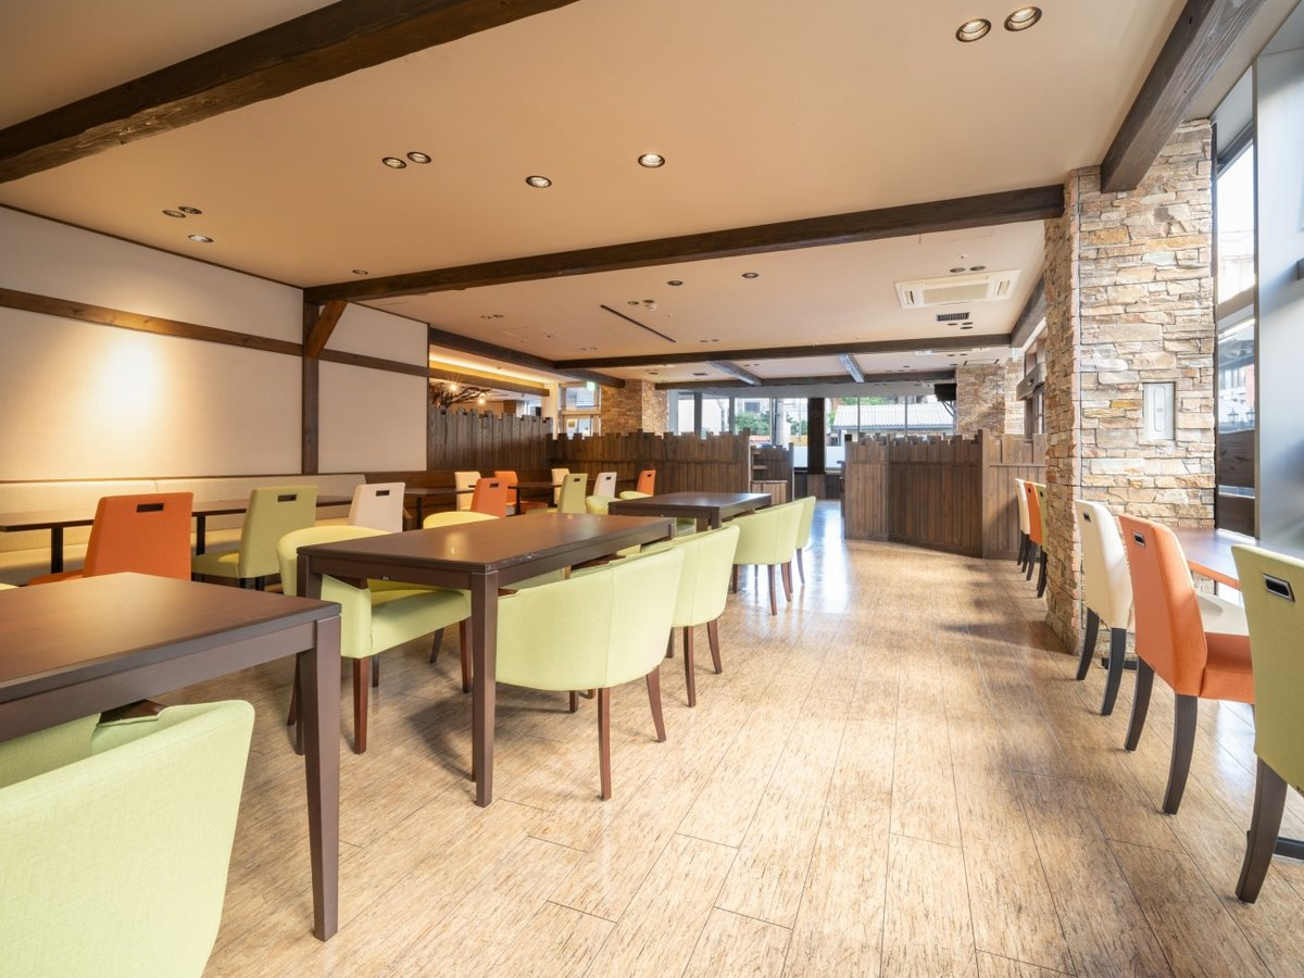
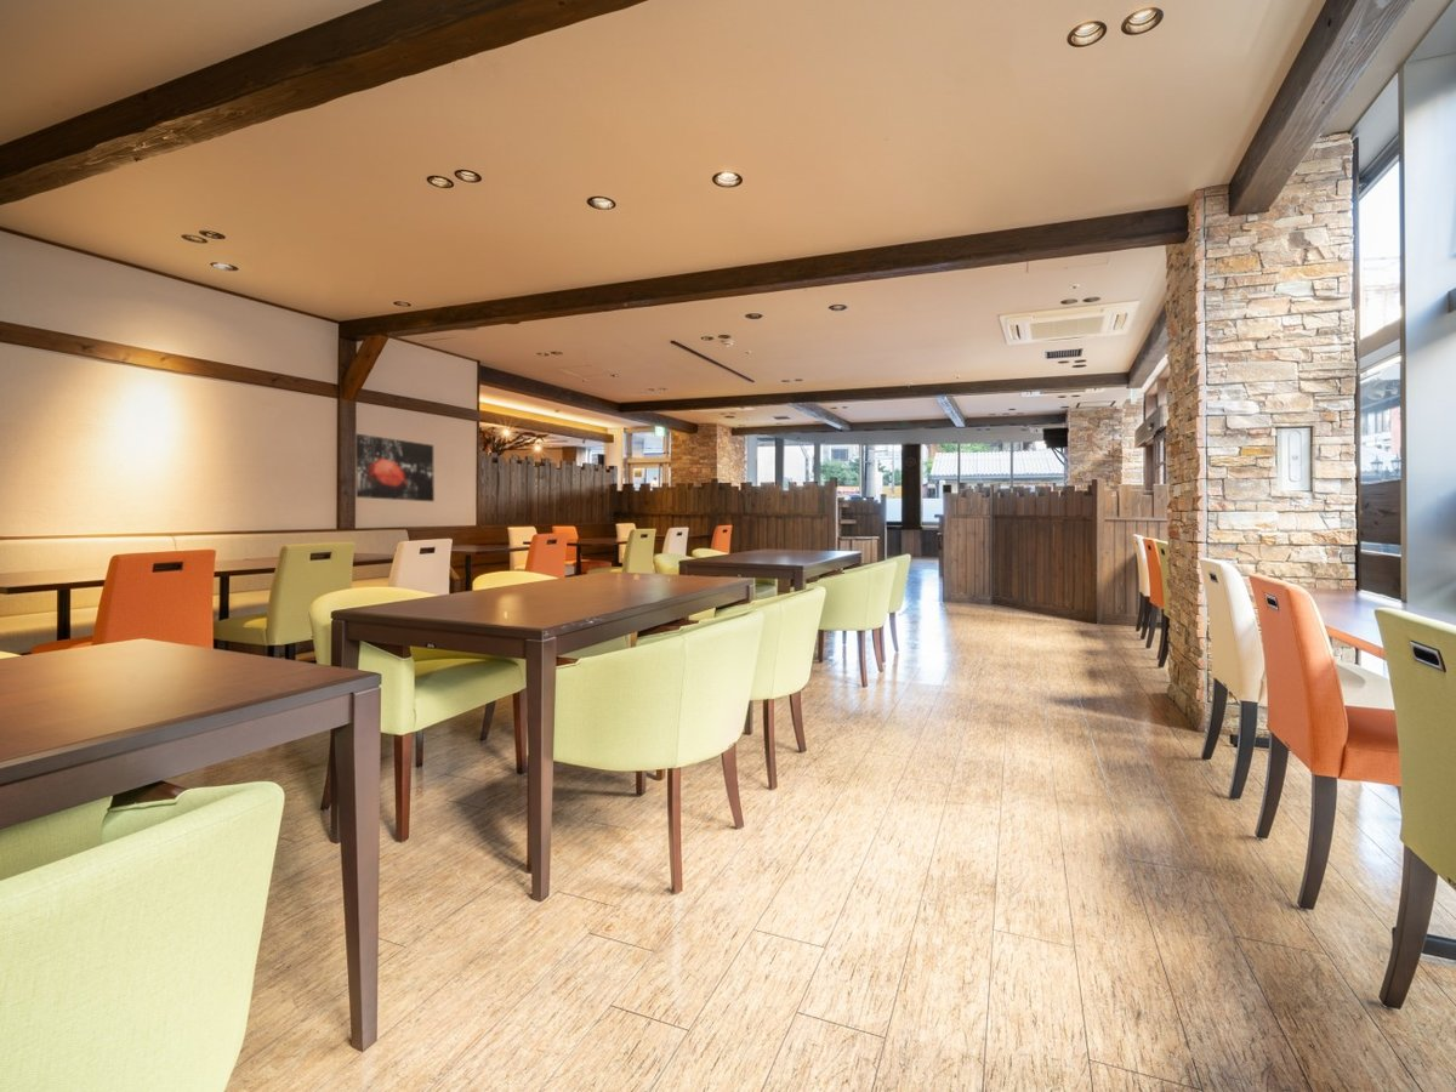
+ wall art [354,433,436,502]
